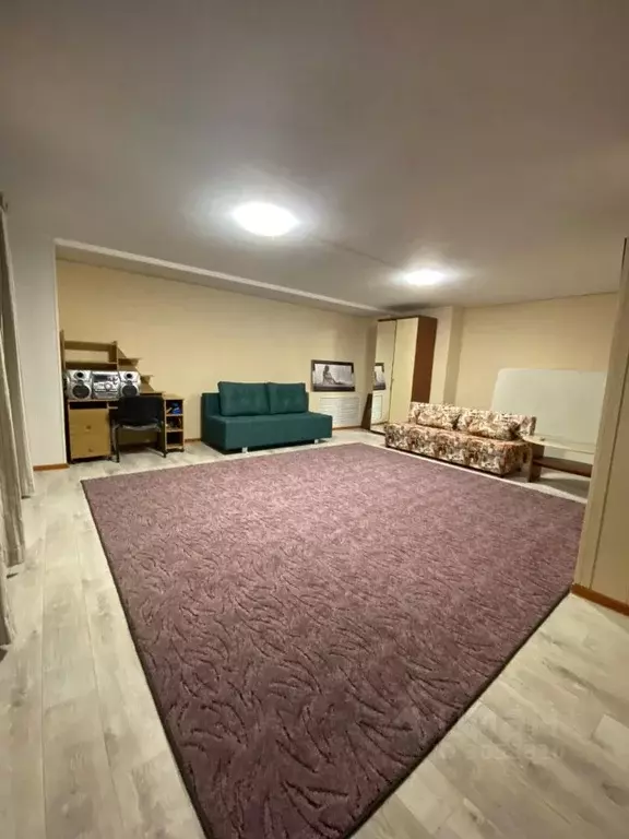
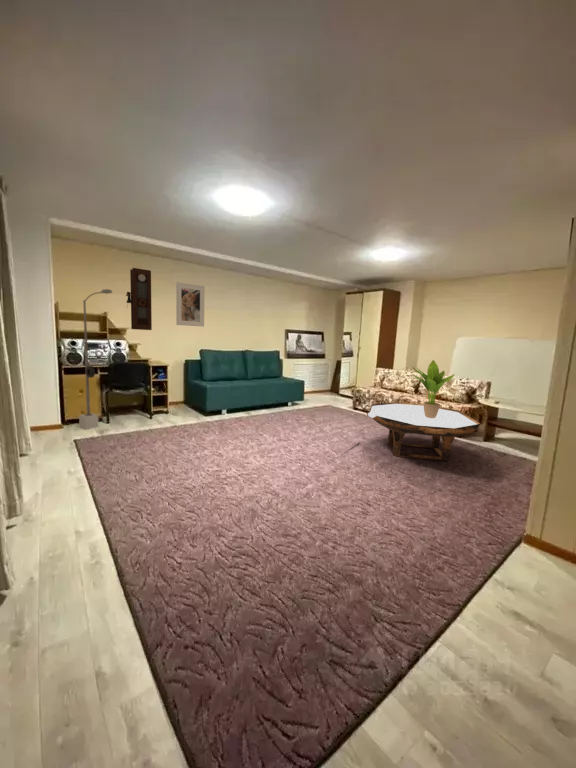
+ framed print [175,282,205,328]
+ coffee table [366,401,482,462]
+ street lamp [78,288,113,430]
+ pendulum clock [125,267,153,331]
+ potted plant [412,359,455,418]
